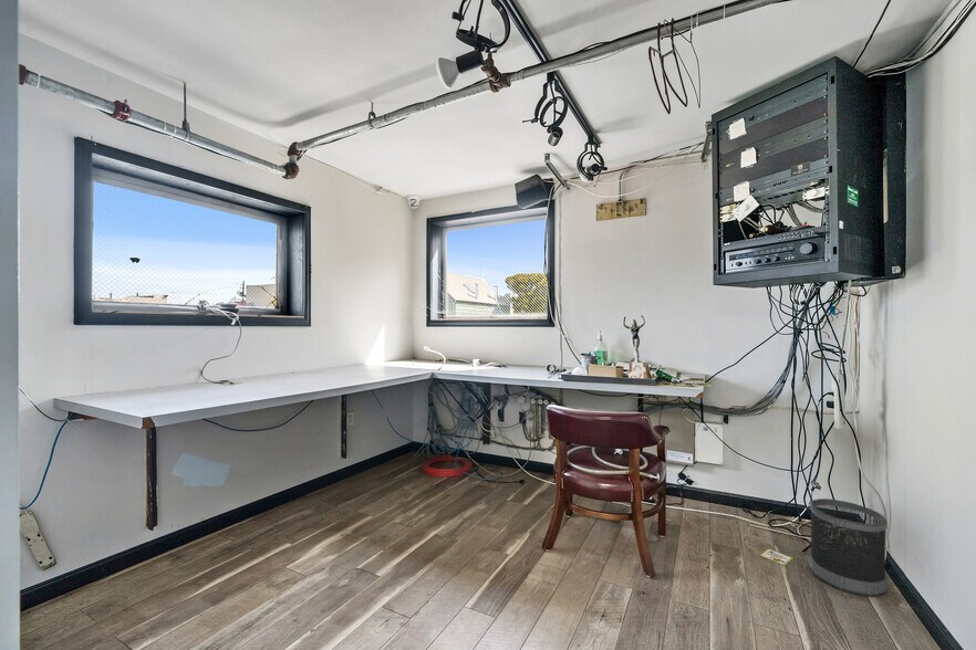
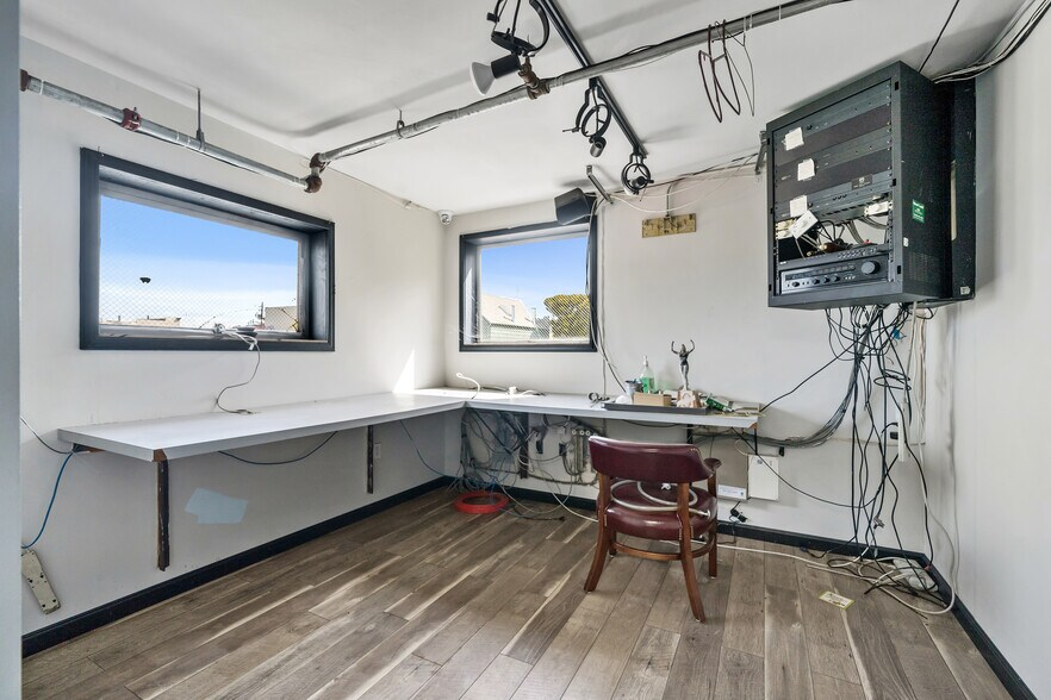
- wastebasket [808,497,889,598]
